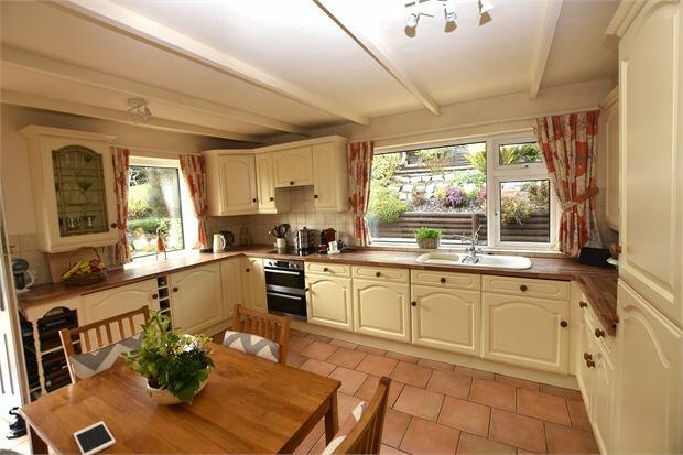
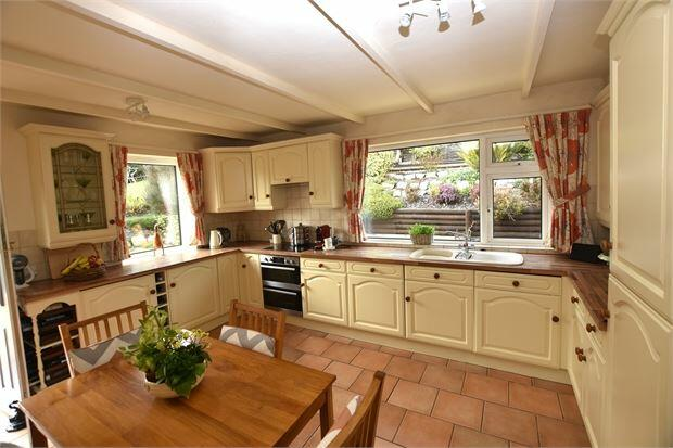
- cell phone [73,420,117,455]
